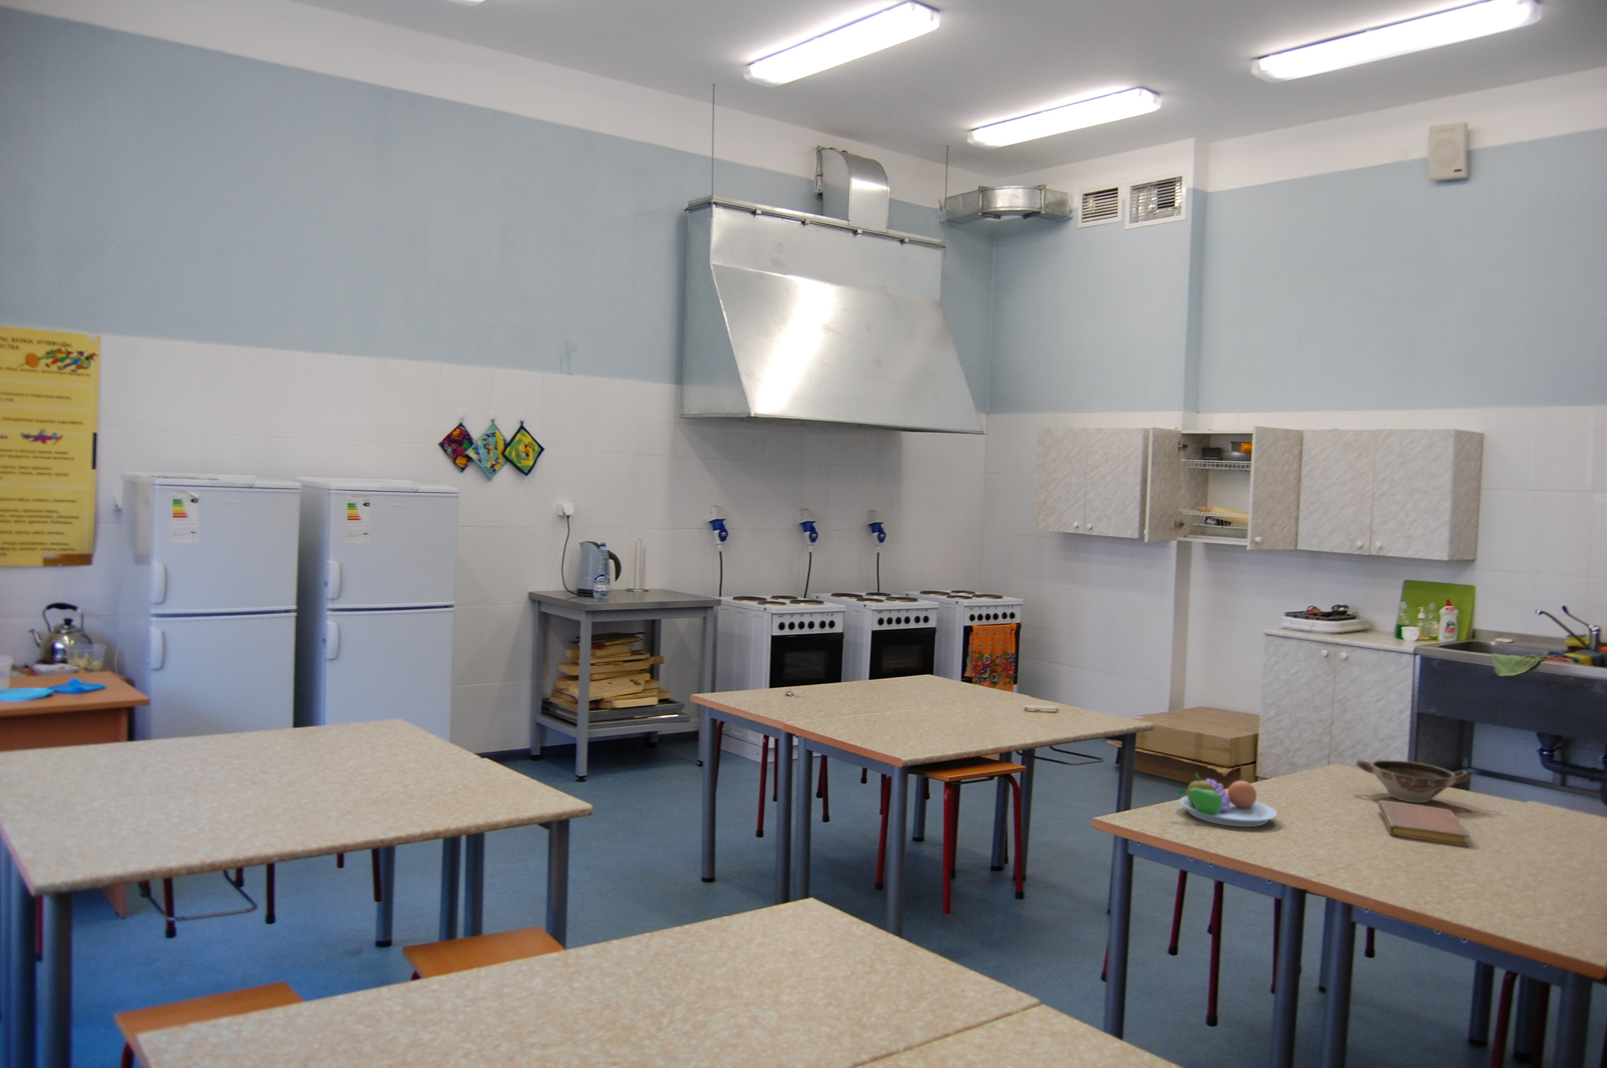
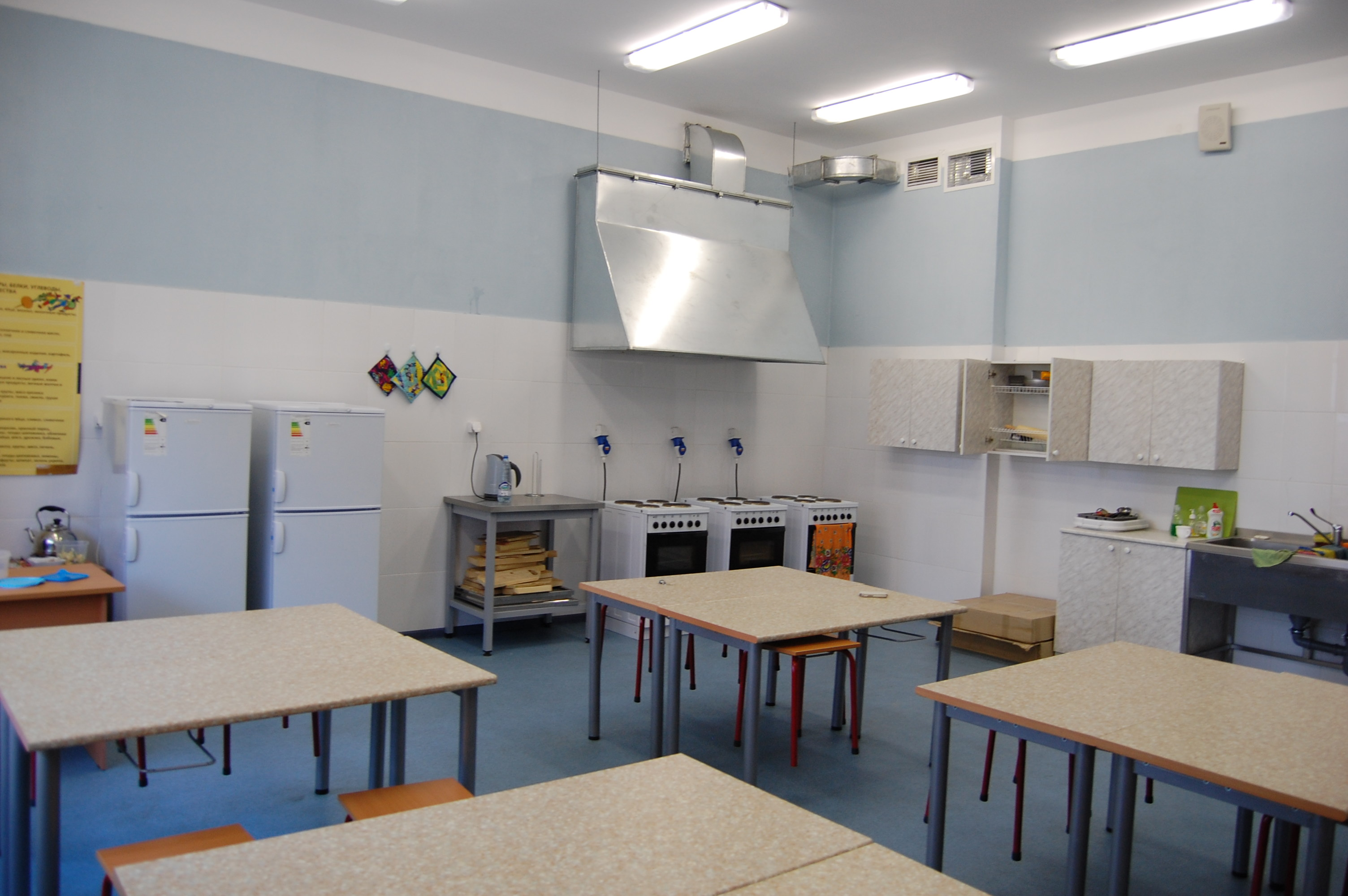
- fruit bowl [1178,772,1278,827]
- bowl [1355,759,1471,803]
- notebook [1378,800,1470,846]
